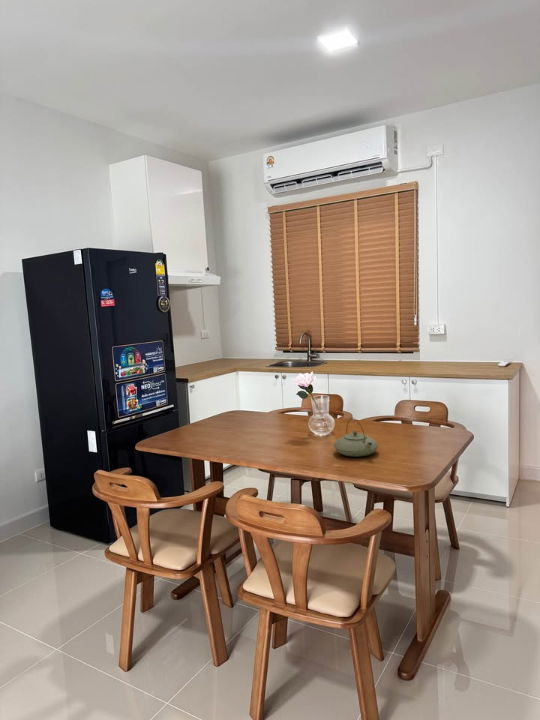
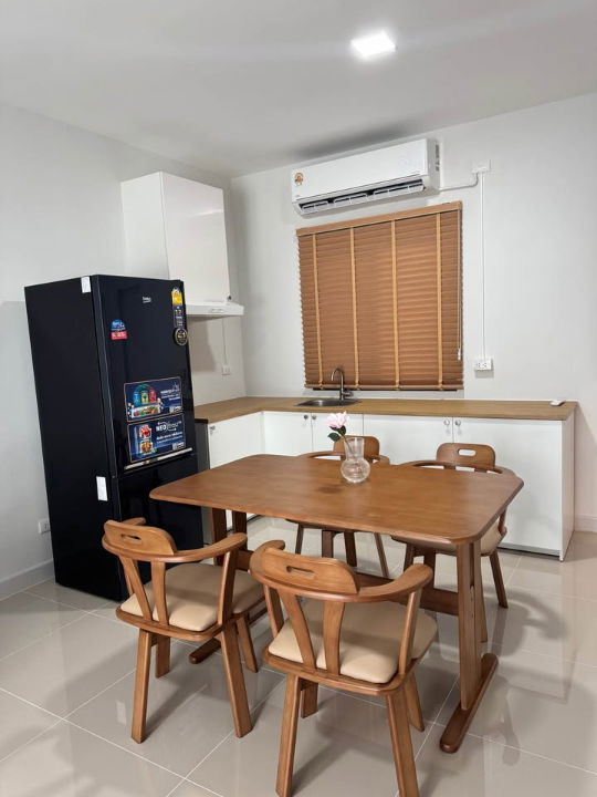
- teapot [332,417,379,457]
